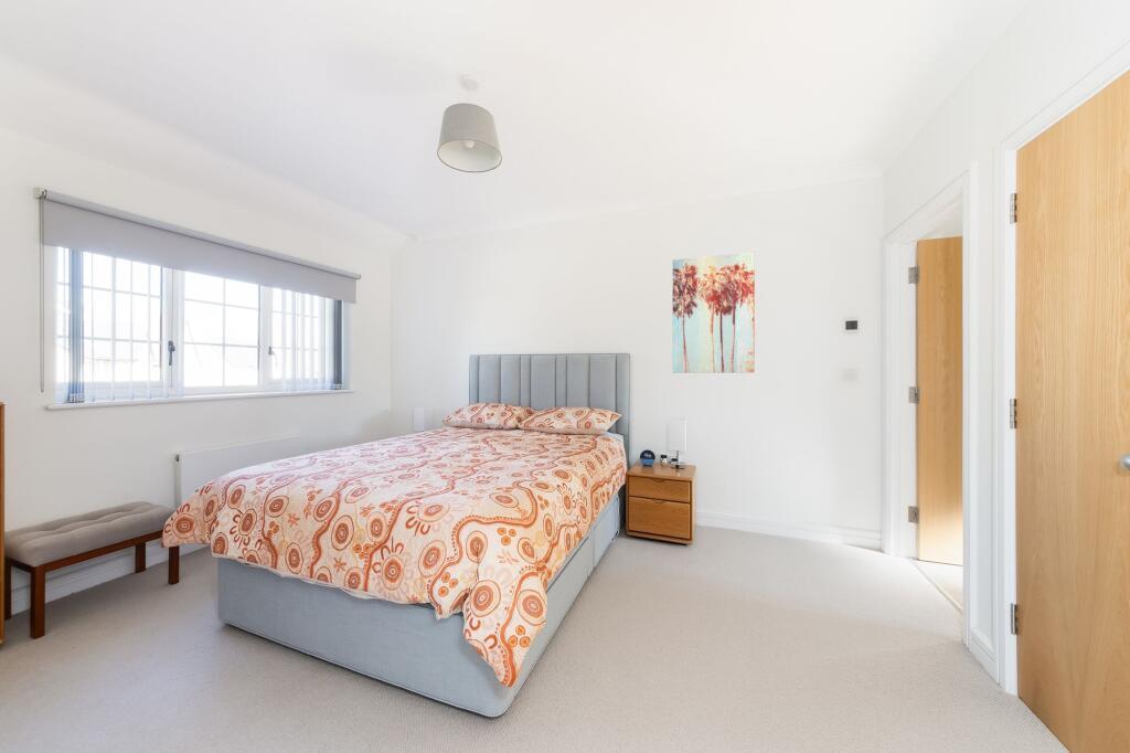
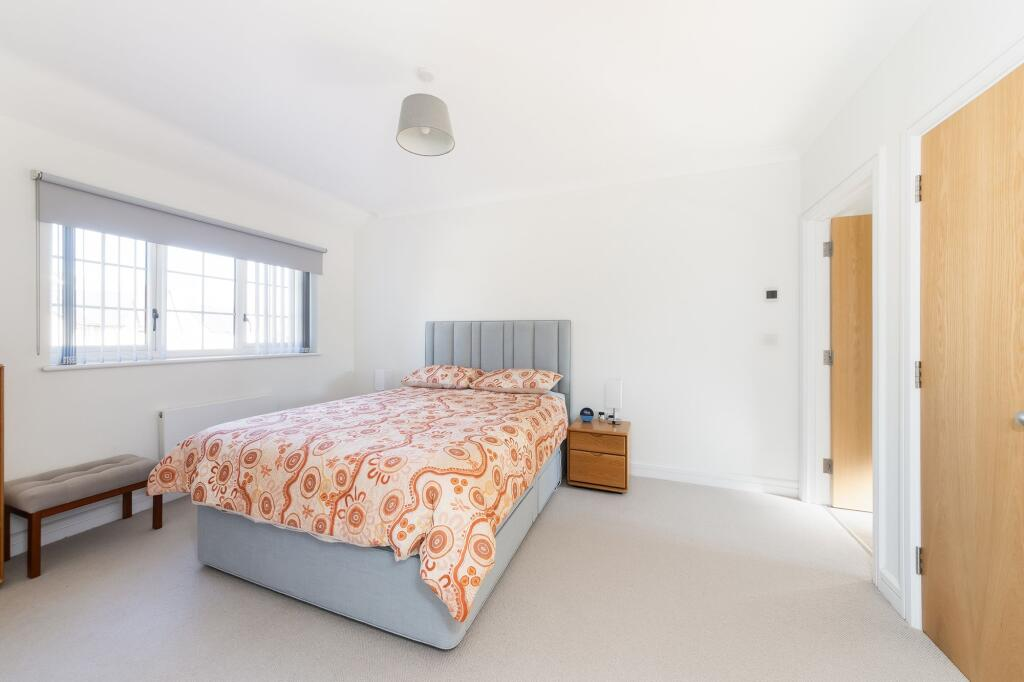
- wall art [671,251,756,374]
